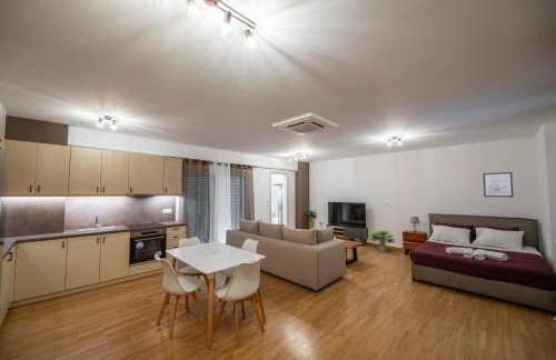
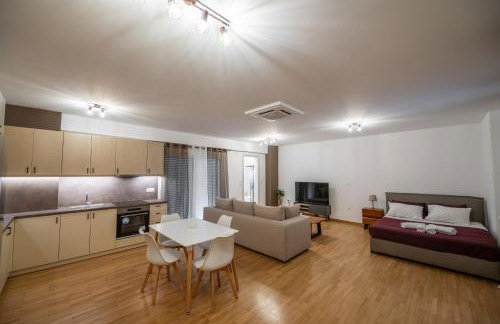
- potted plant [368,229,396,252]
- wall art [481,171,515,198]
